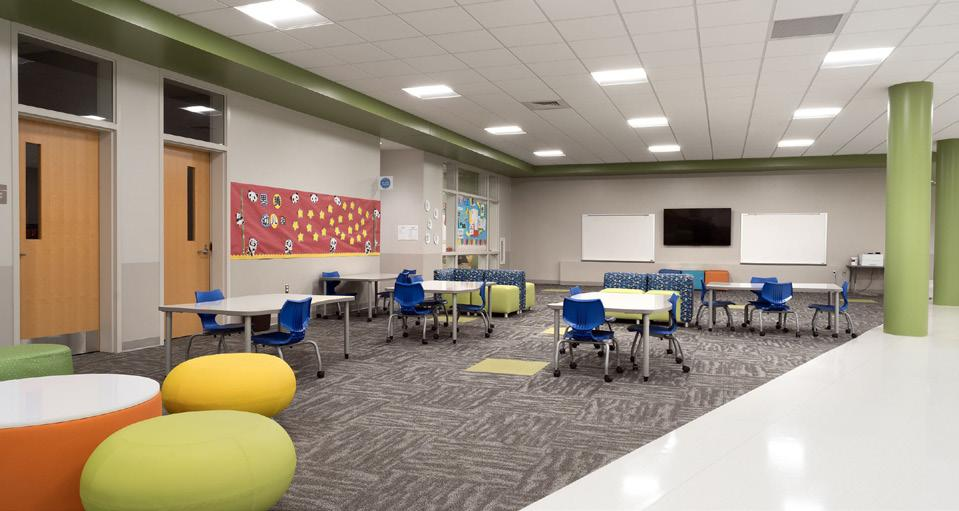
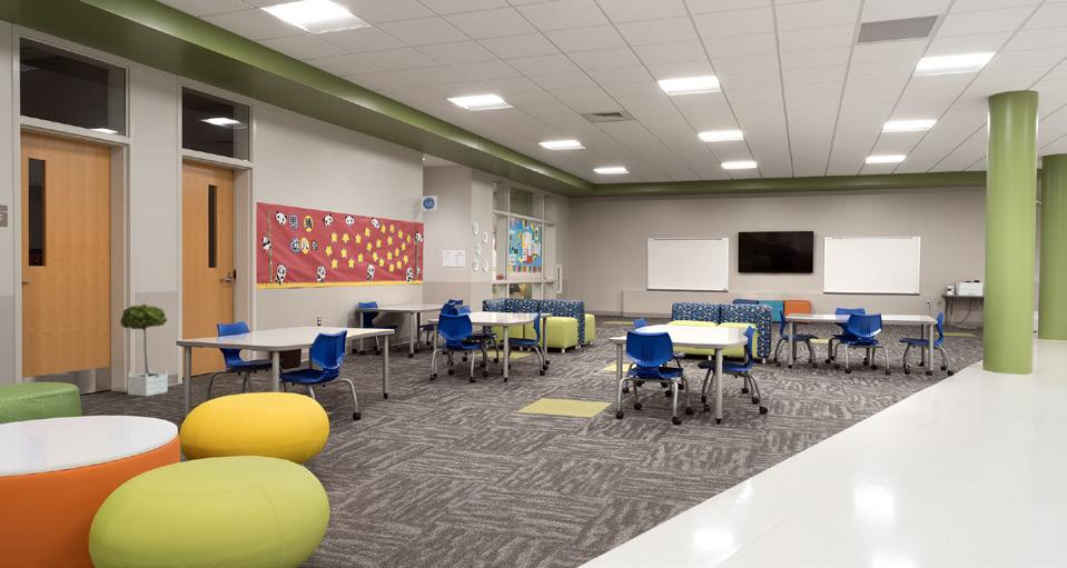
+ potted tree [119,302,169,397]
